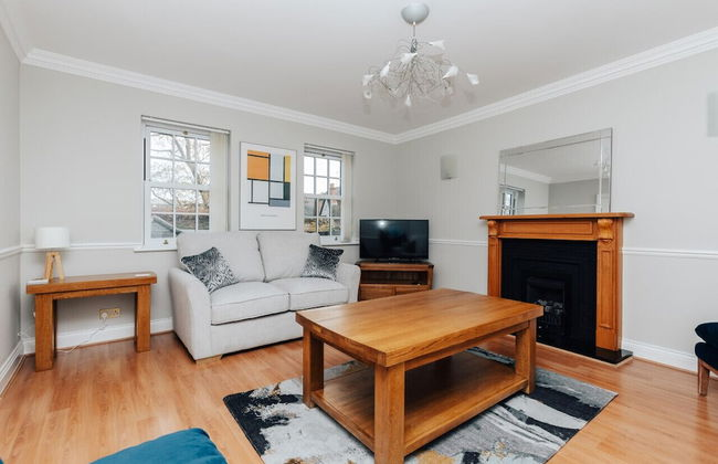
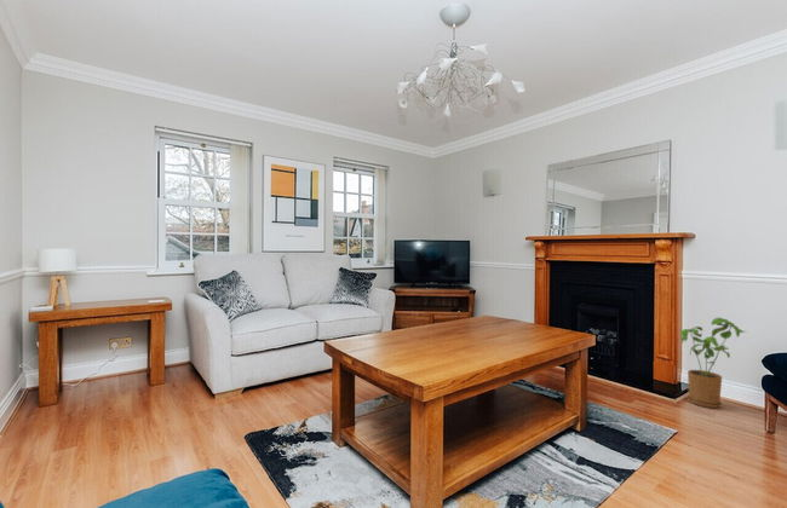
+ house plant [679,317,748,409]
